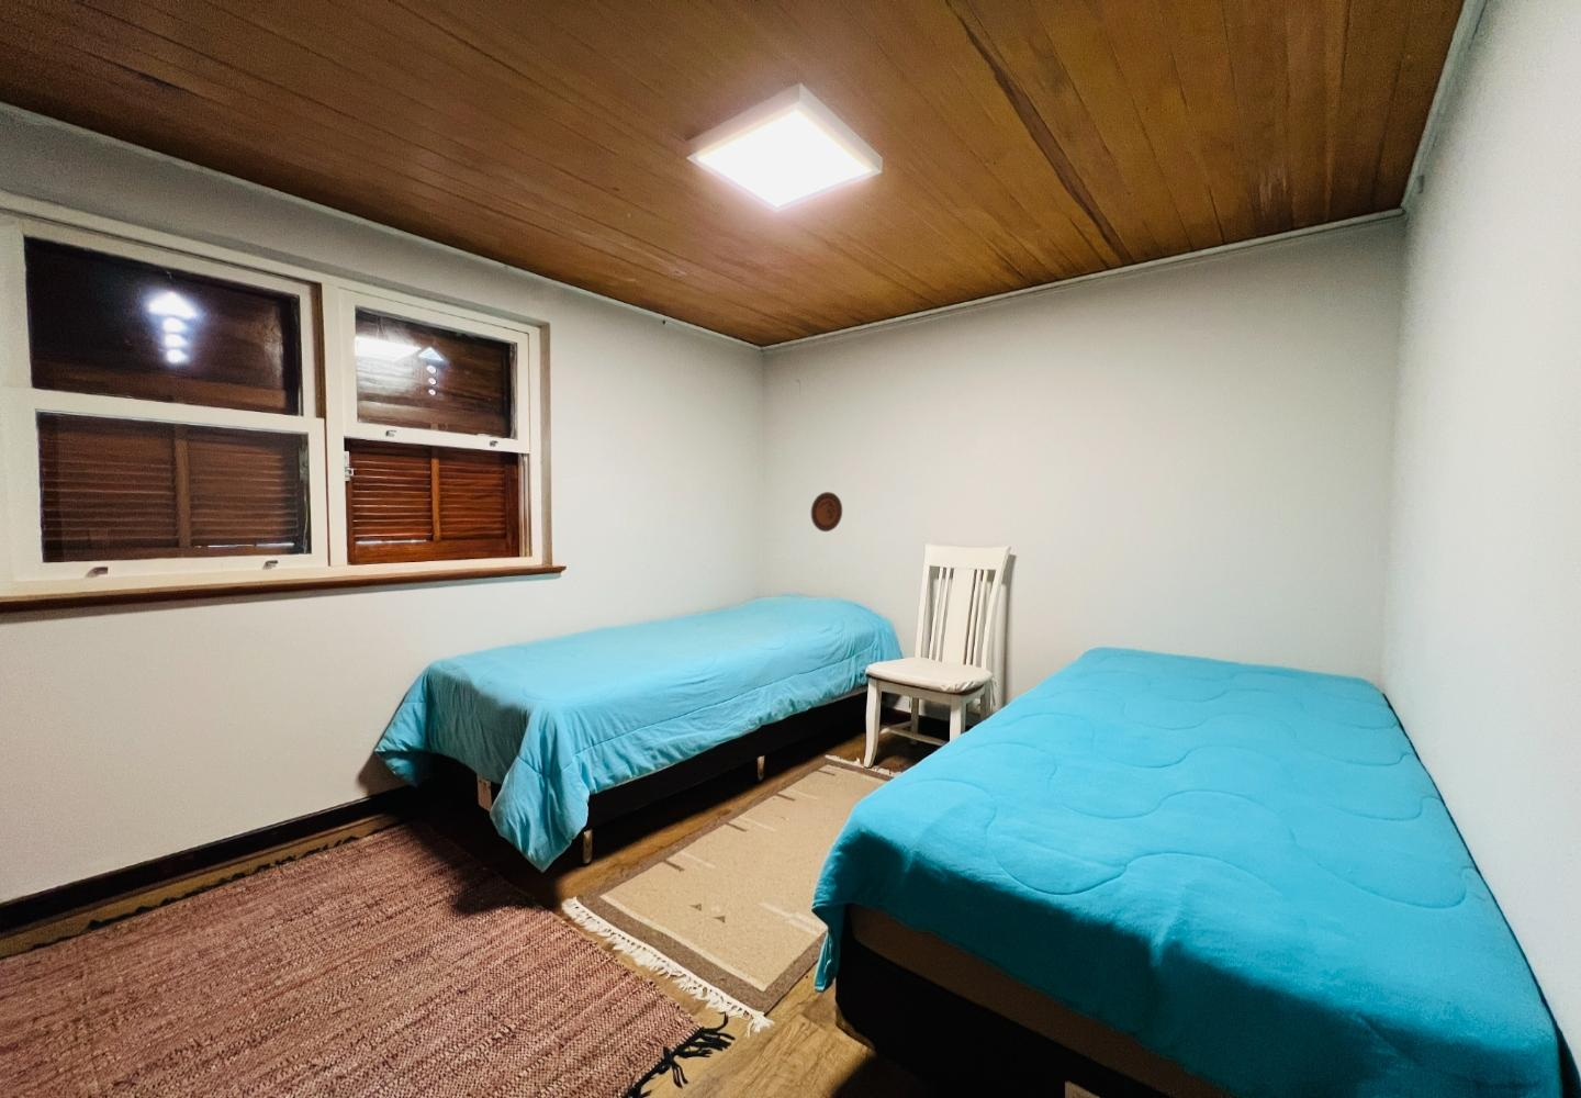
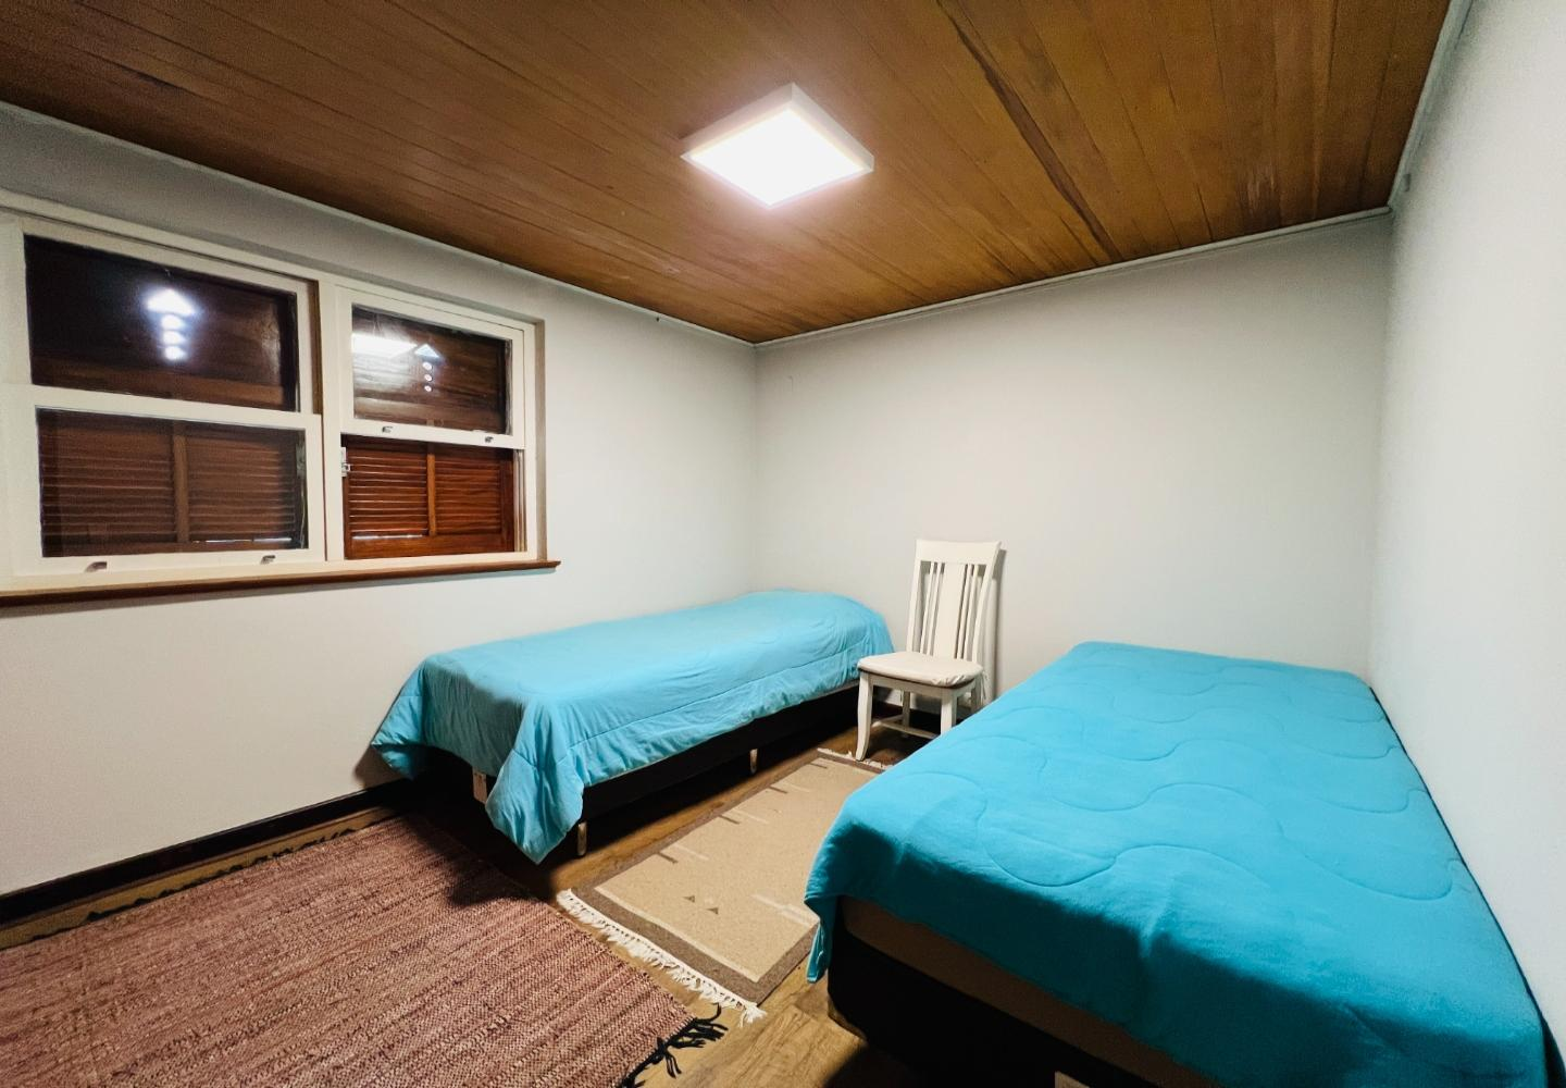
- decorative plate [810,491,843,532]
